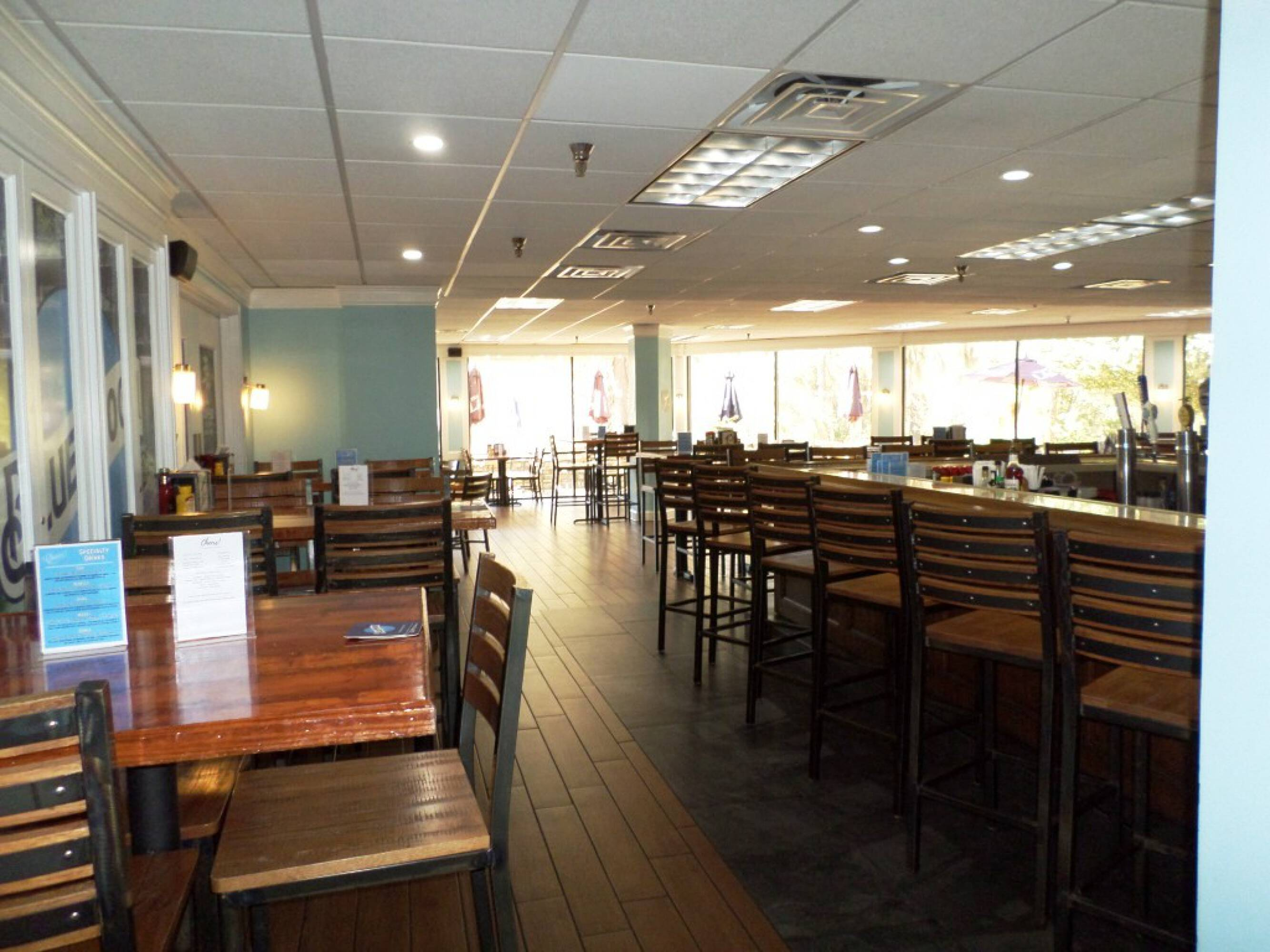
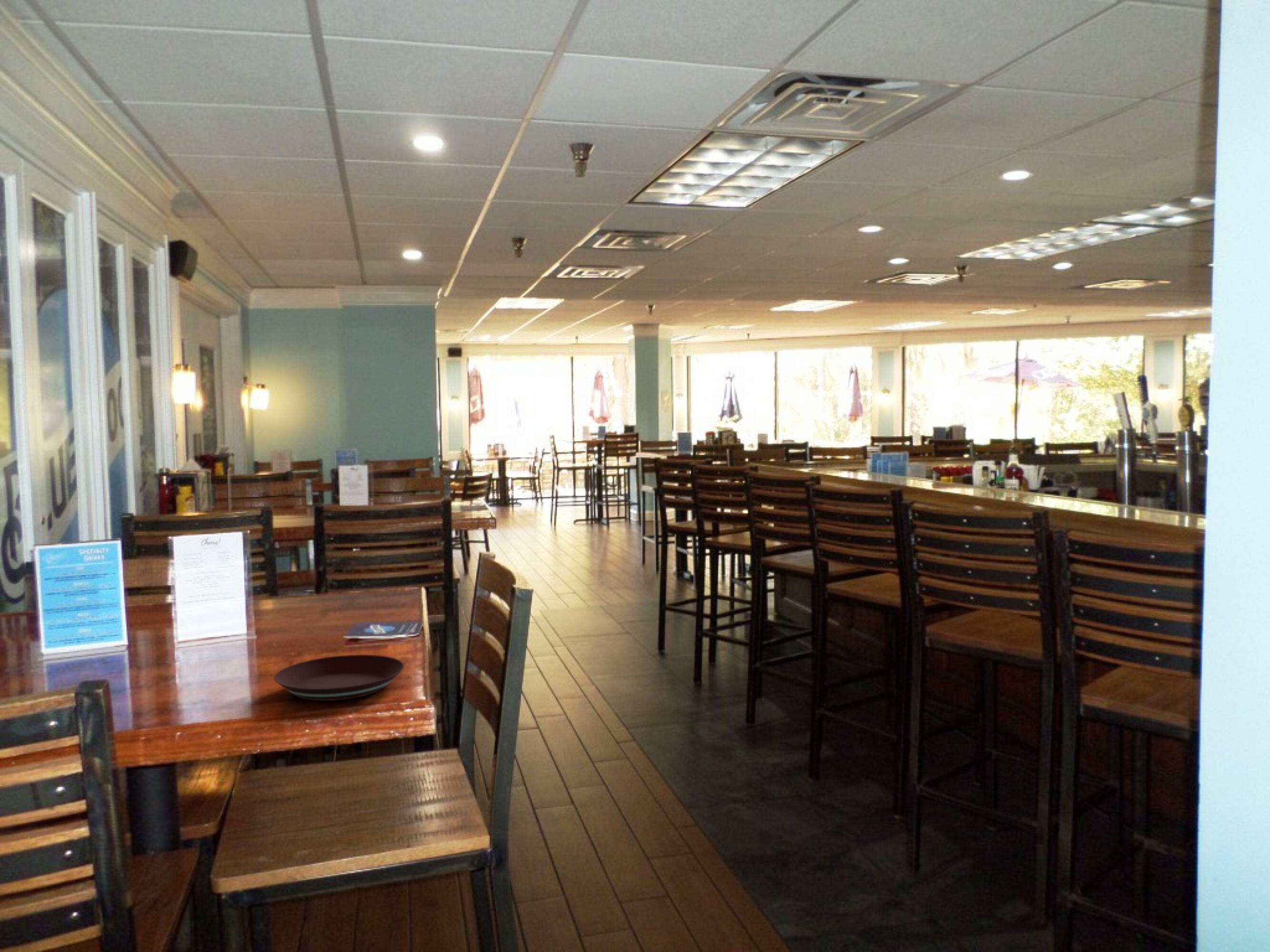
+ plate [274,654,405,701]
